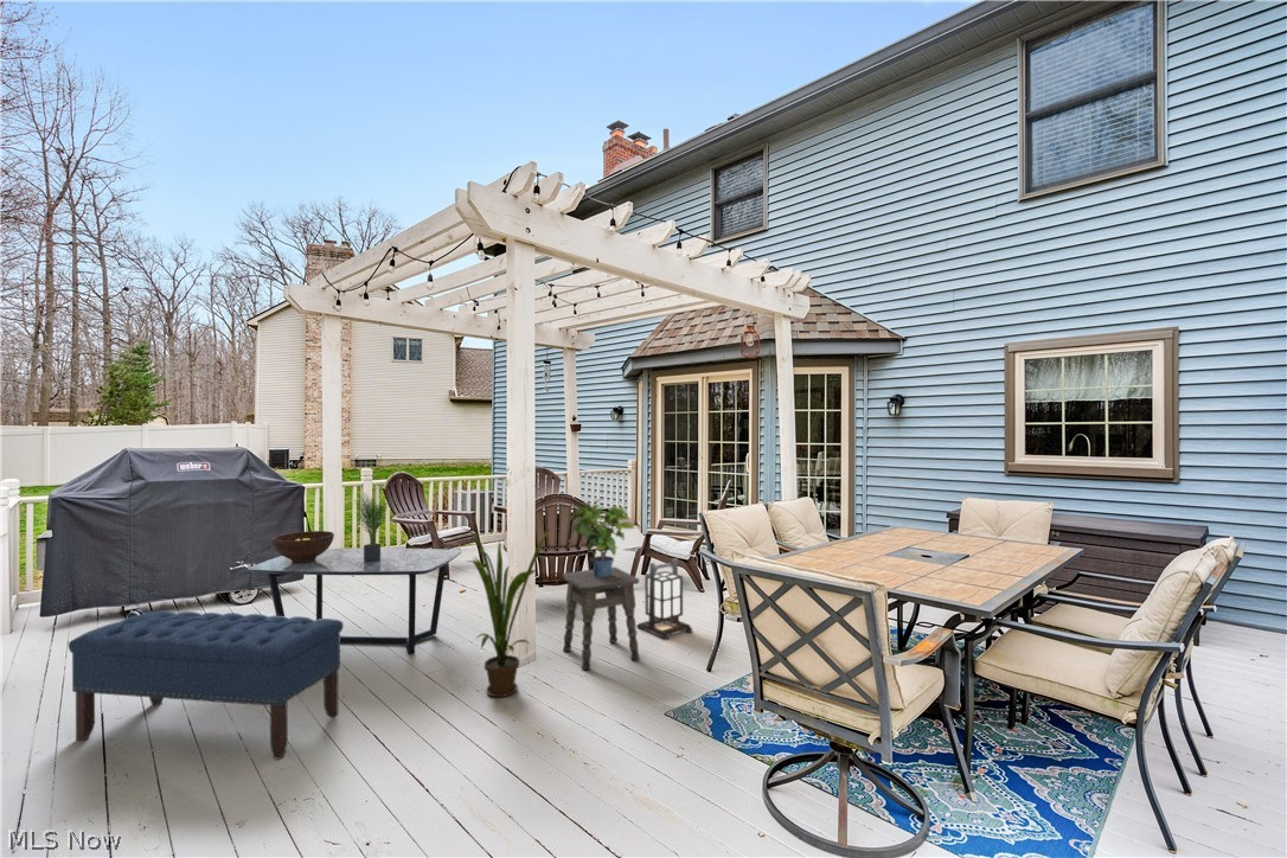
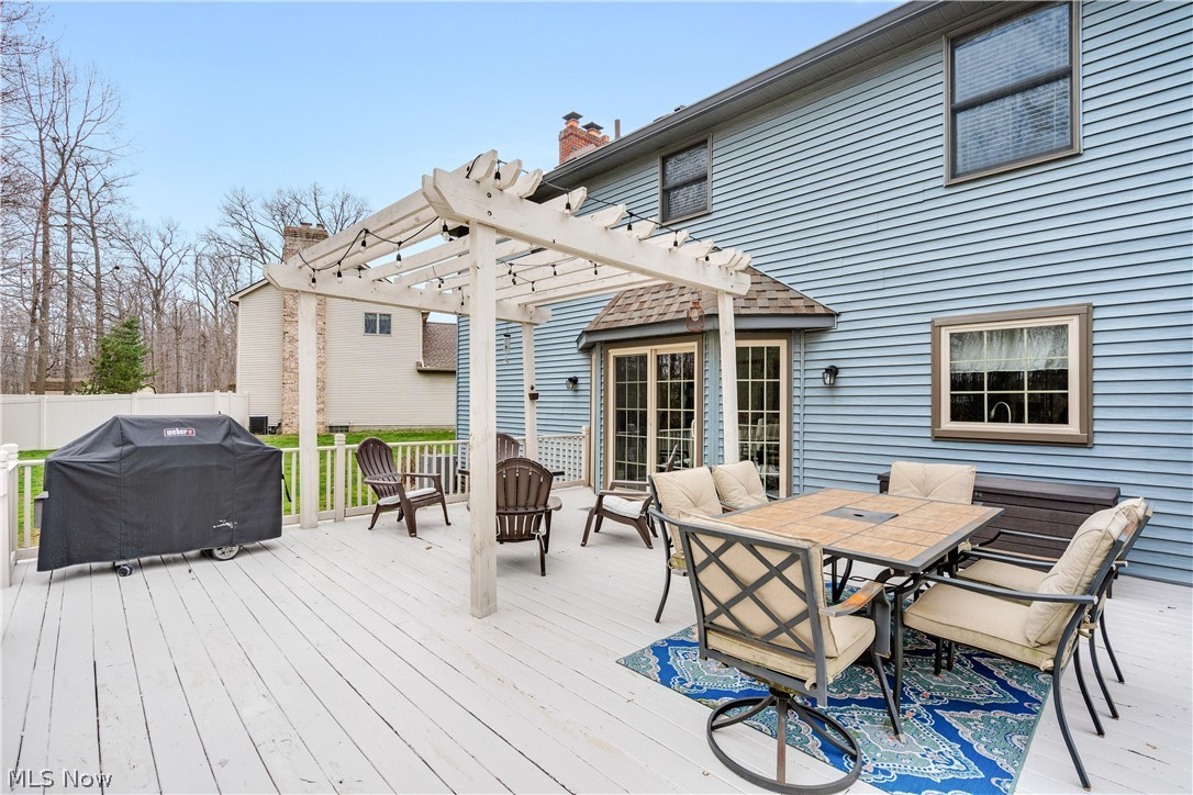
- potted plant [352,482,395,562]
- lantern [635,557,693,641]
- house plant [460,526,551,698]
- bench [68,610,345,761]
- side table [562,566,640,672]
- potted plant [568,499,635,577]
- coffee table [248,548,462,655]
- fruit bowl [271,530,335,563]
